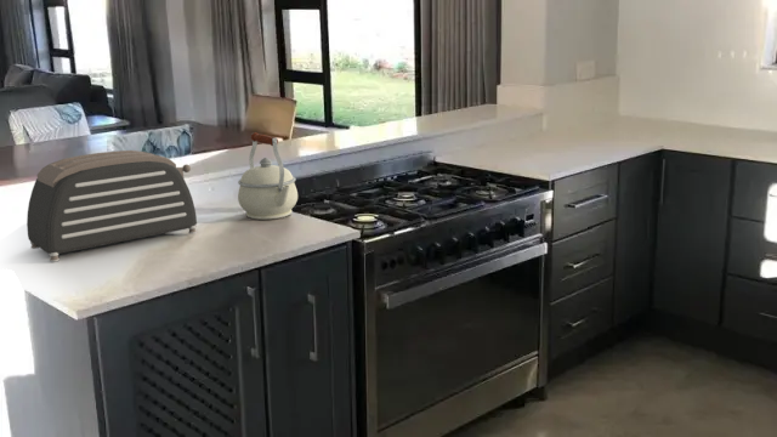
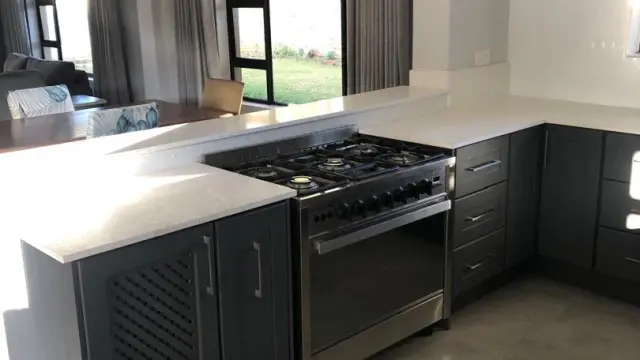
- kettle [237,131,299,221]
- toaster [25,149,198,263]
